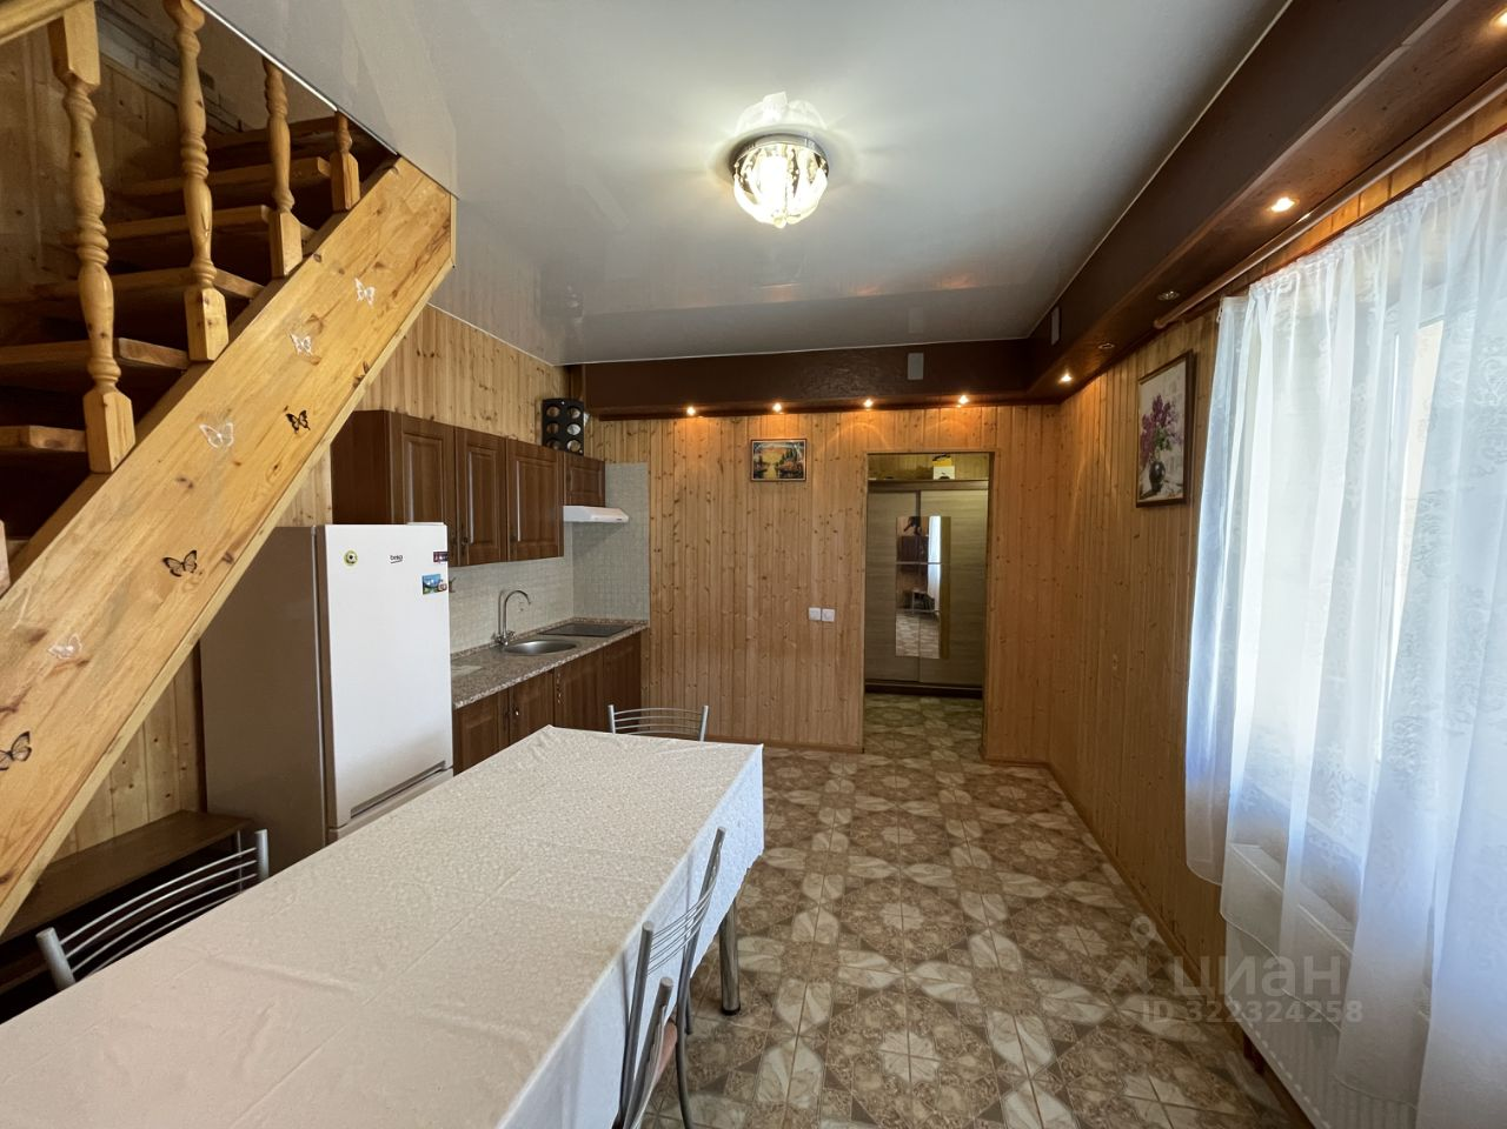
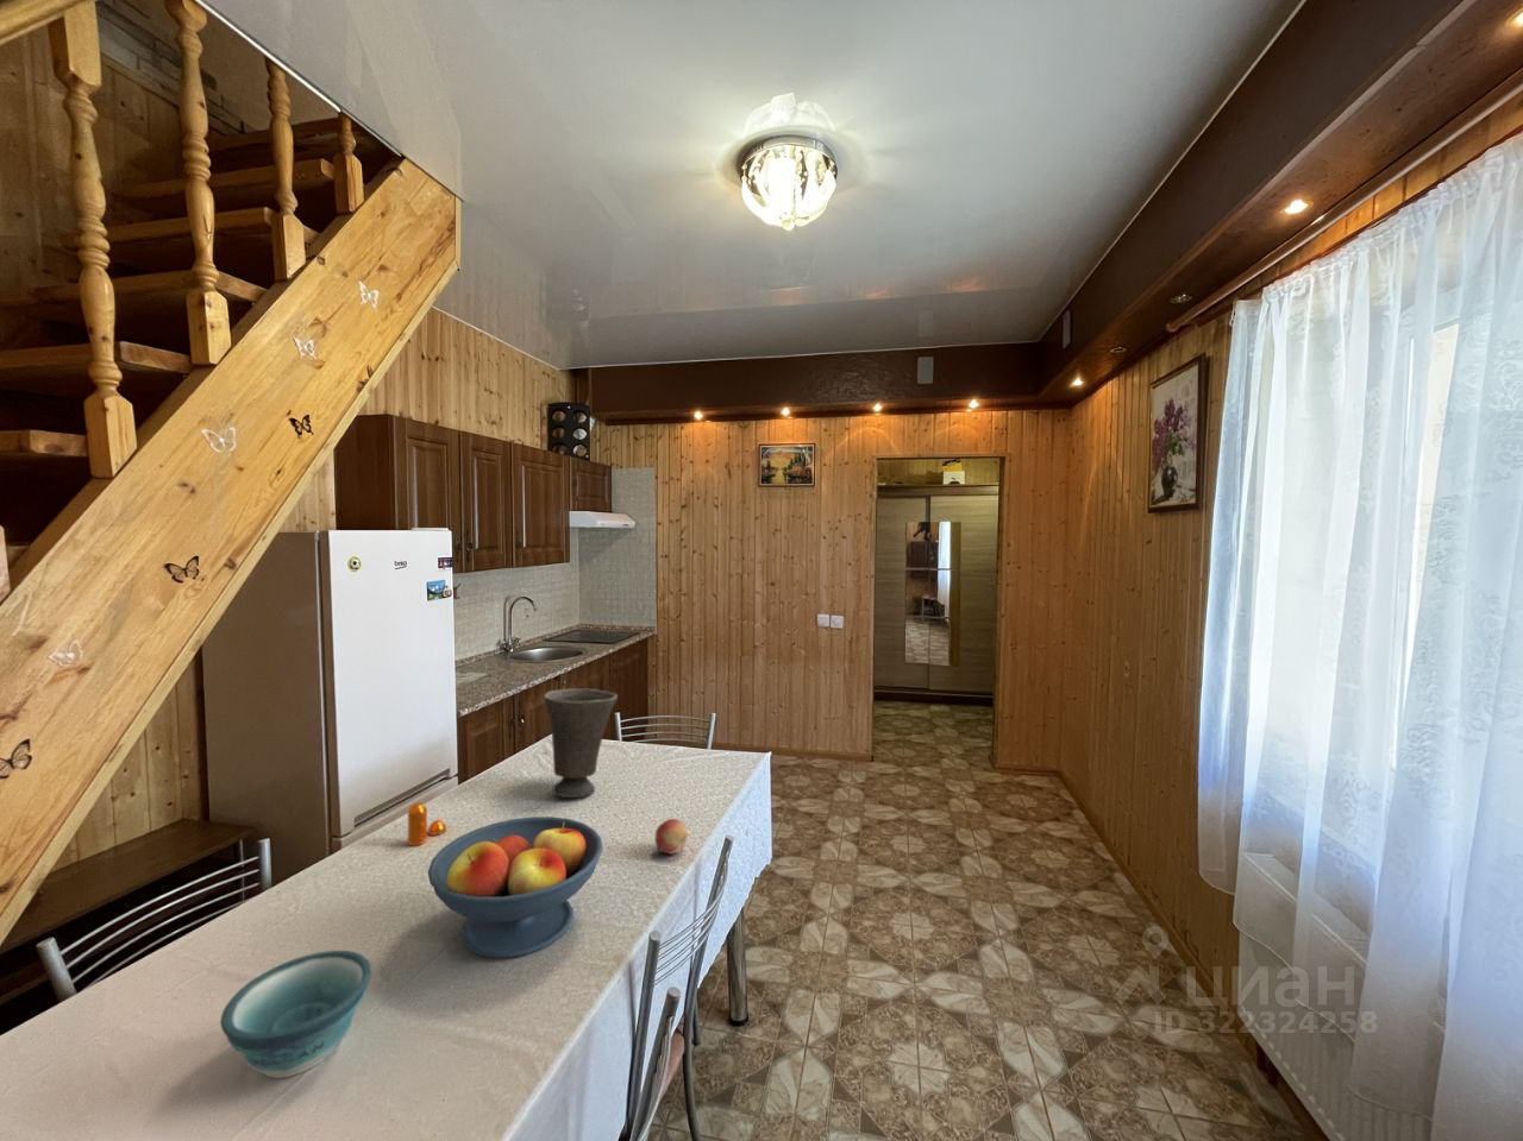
+ fruit bowl [427,815,604,959]
+ pepper shaker [407,801,447,846]
+ vase [542,687,619,798]
+ bowl [219,949,374,1079]
+ fruit [655,817,688,856]
